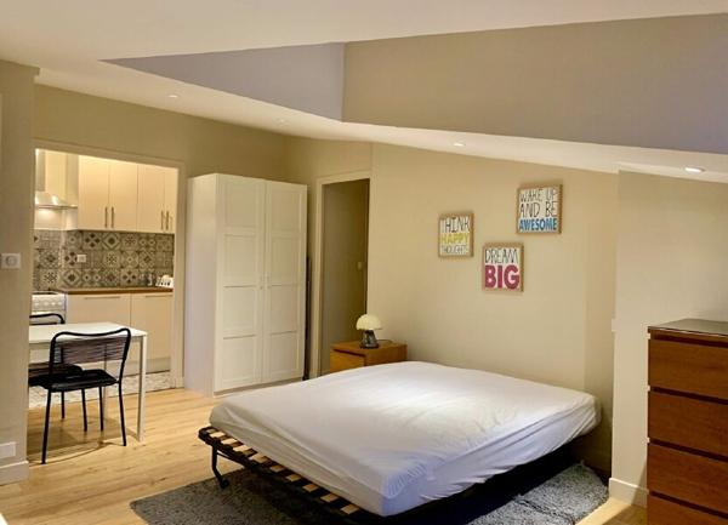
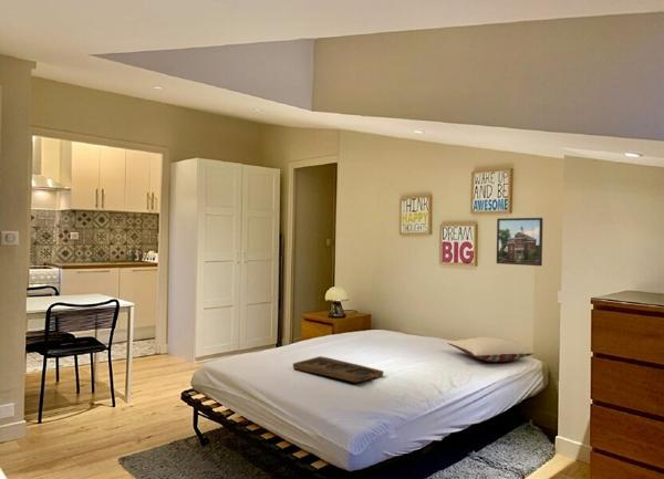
+ decorative tray [292,355,385,384]
+ pillow [446,336,536,363]
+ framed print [496,217,543,267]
